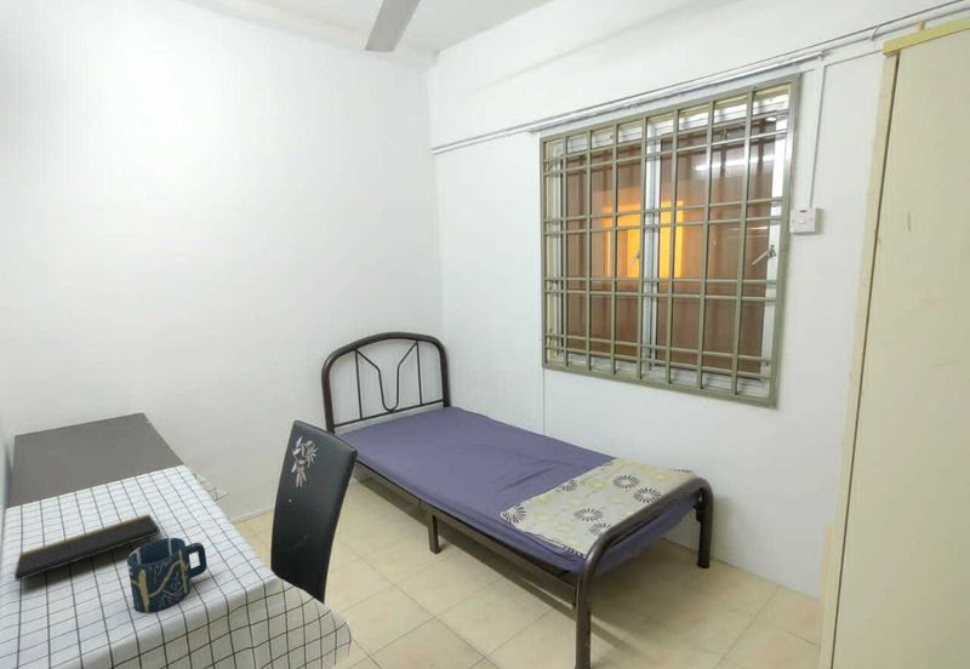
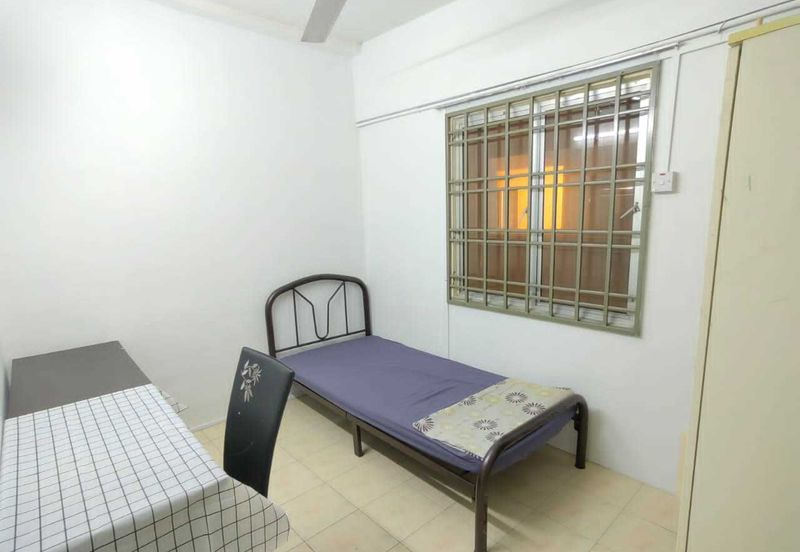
- cup [126,537,209,613]
- notepad [13,513,164,583]
